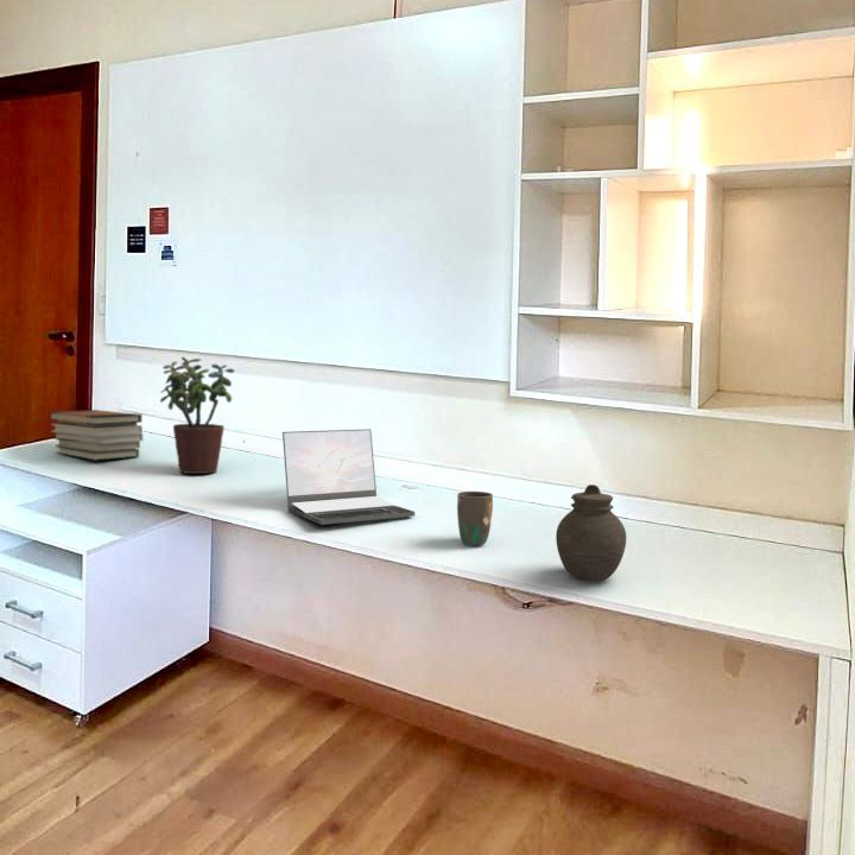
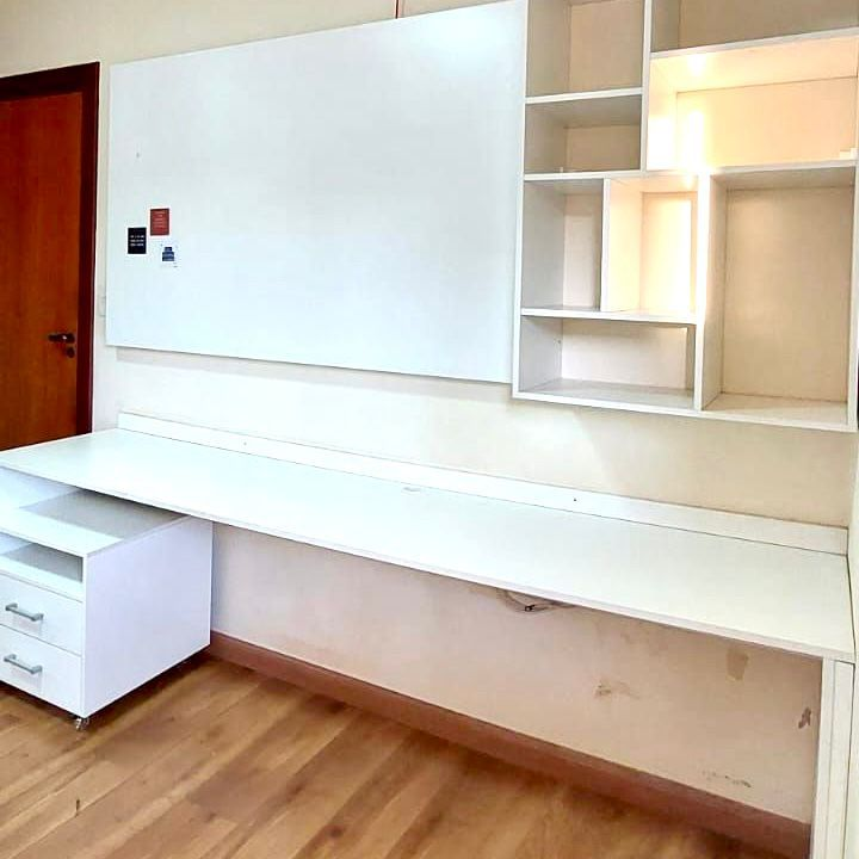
- book stack [46,408,144,462]
- jar [555,483,627,582]
- laptop [281,428,416,526]
- potted plant [159,355,235,475]
- mug [456,490,494,546]
